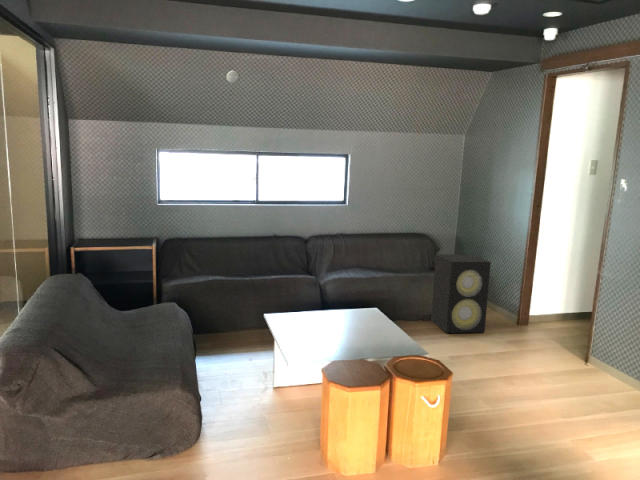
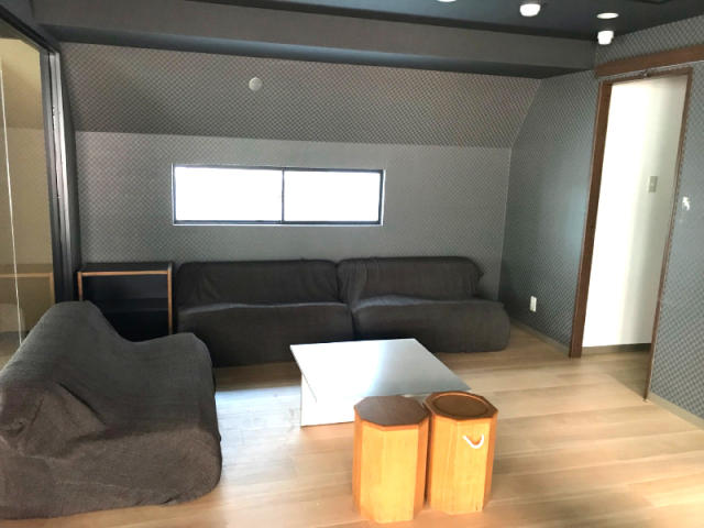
- speaker [430,253,492,334]
